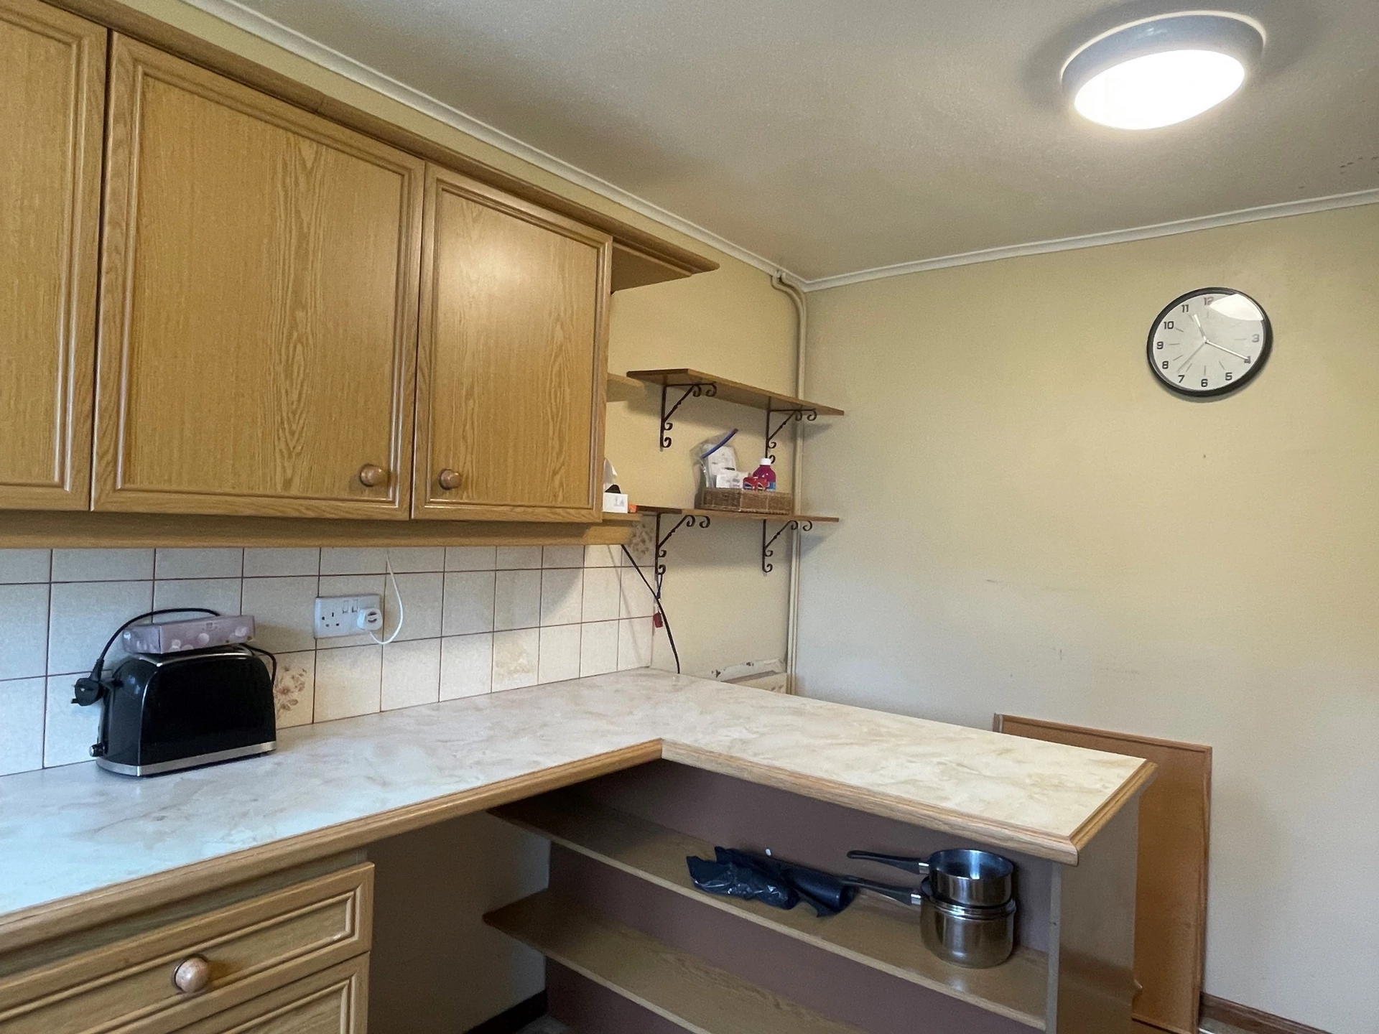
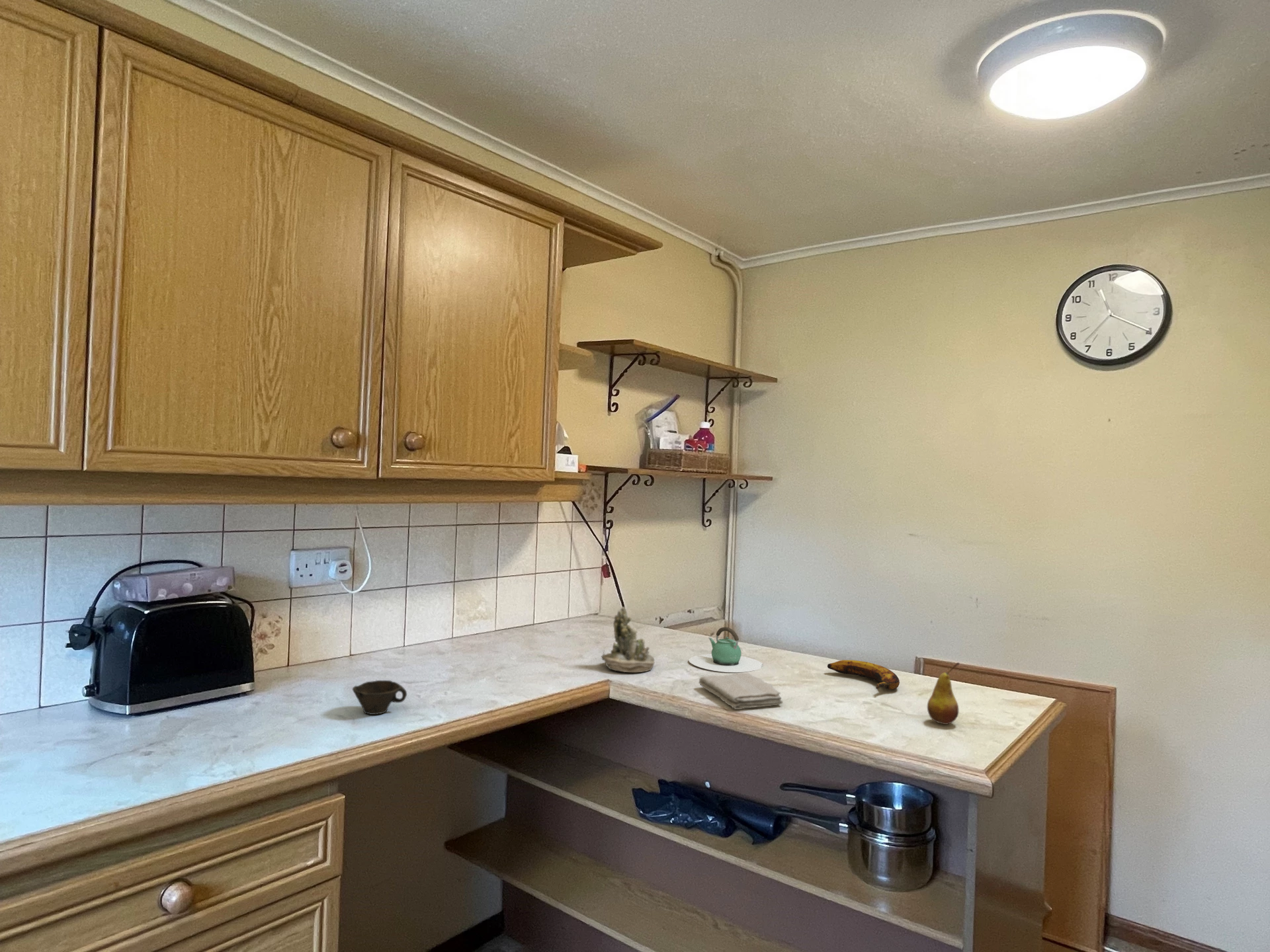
+ banana [827,659,900,690]
+ teapot [688,626,763,673]
+ succulent planter [601,606,656,673]
+ cup [352,680,407,715]
+ washcloth [698,672,784,710]
+ fruit [927,662,960,725]
